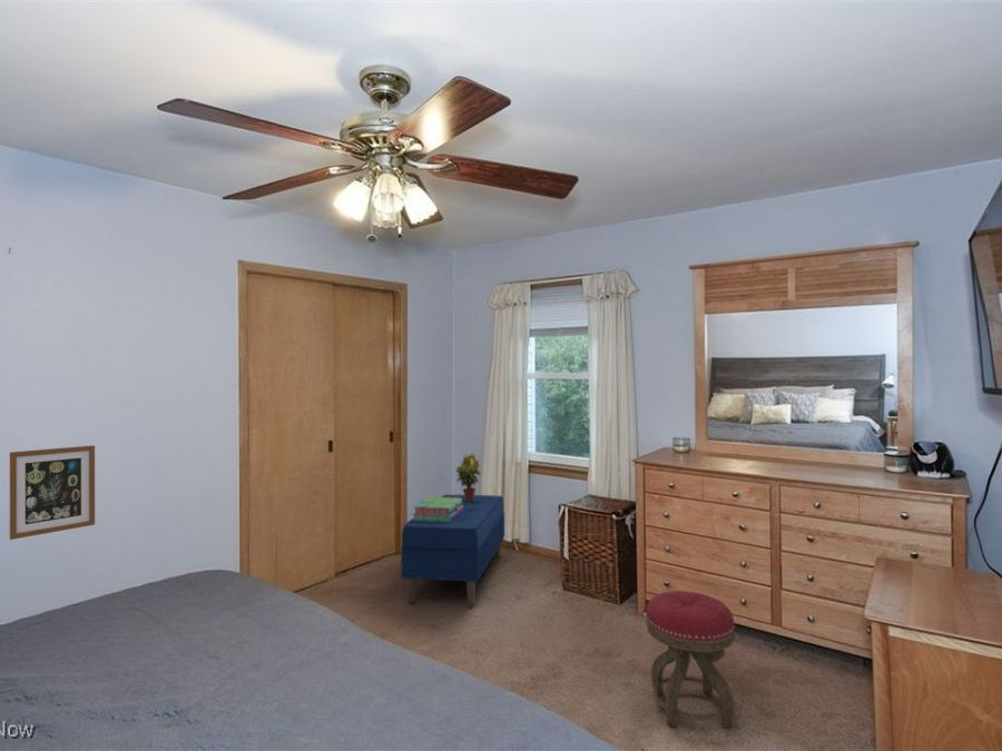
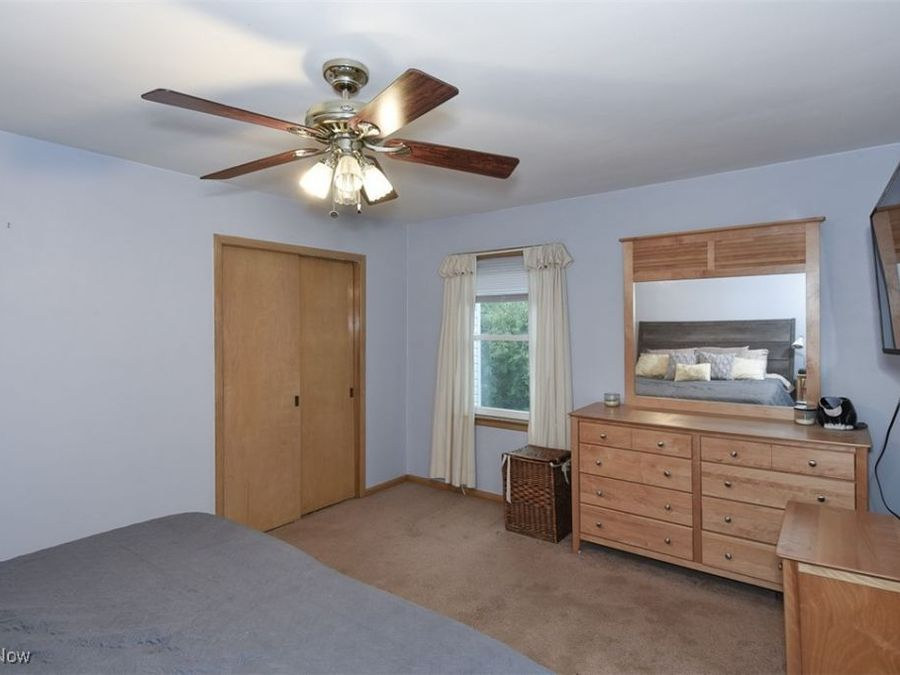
- potted plant [455,453,482,502]
- stool [646,590,736,729]
- bench [400,493,505,607]
- wall art [9,444,96,541]
- stack of books [412,496,463,522]
